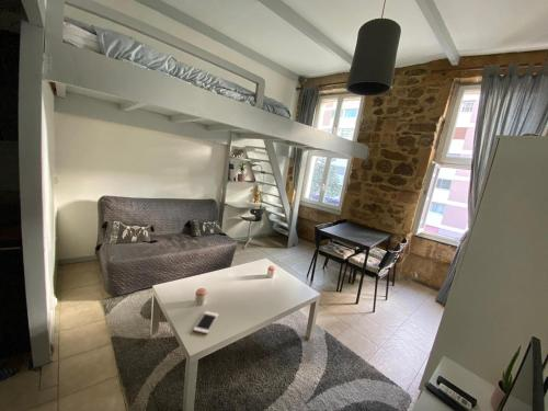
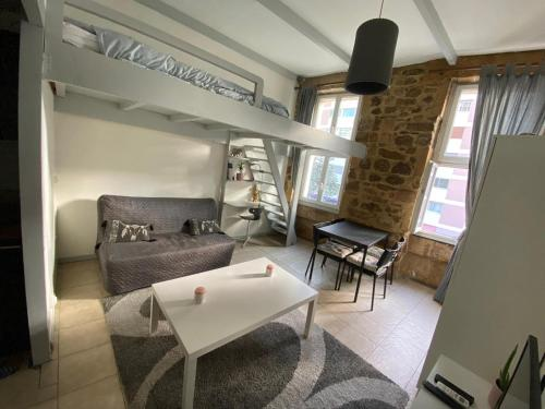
- cell phone [193,310,219,334]
